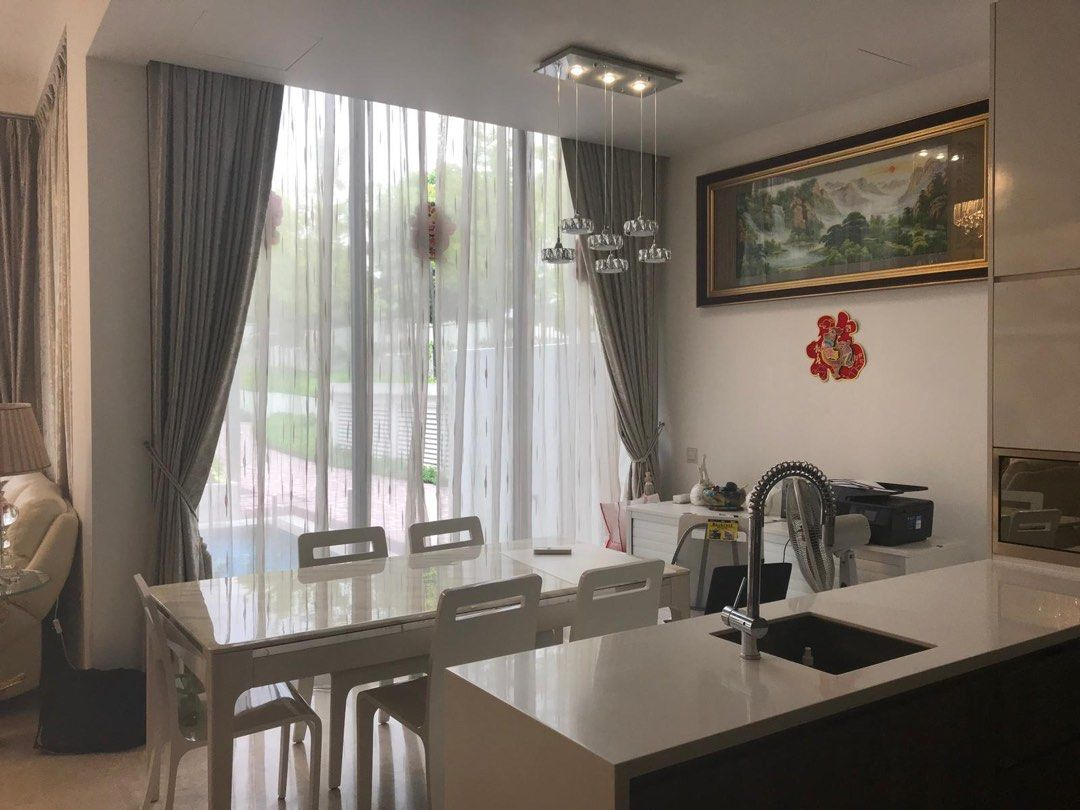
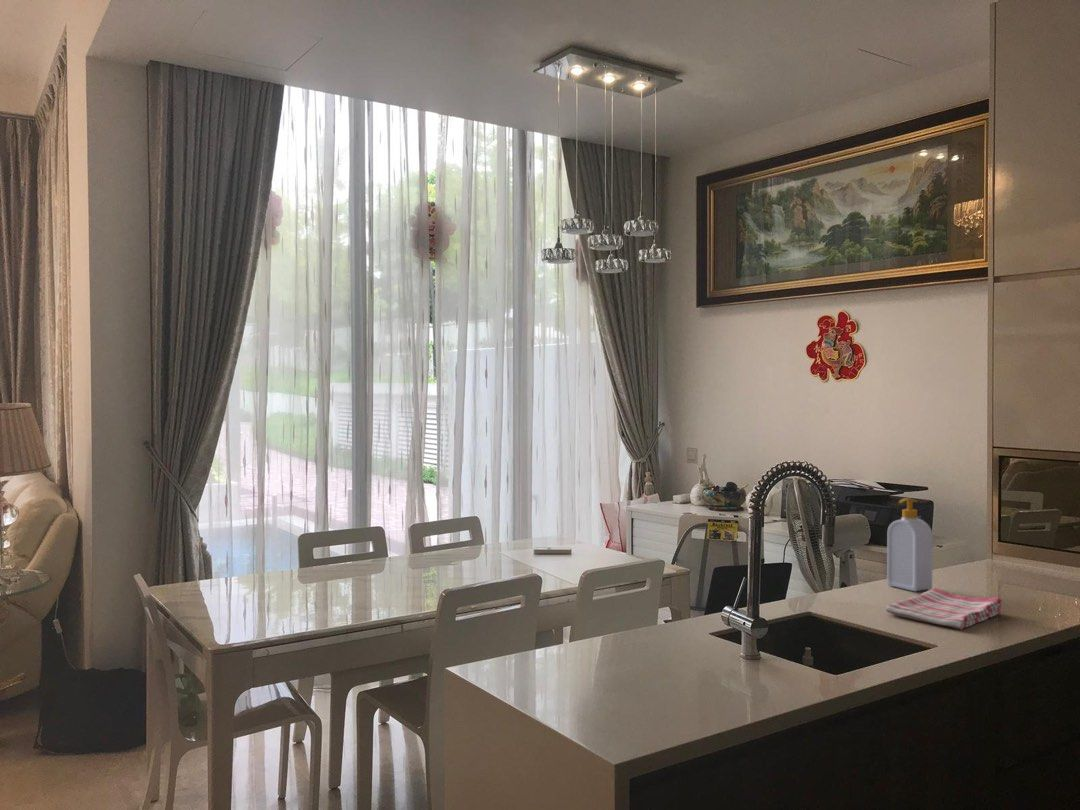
+ soap bottle [886,497,933,592]
+ dish towel [885,587,1003,630]
